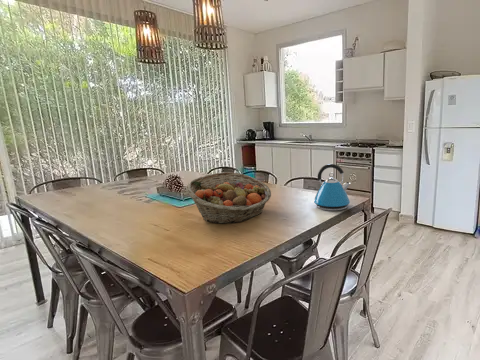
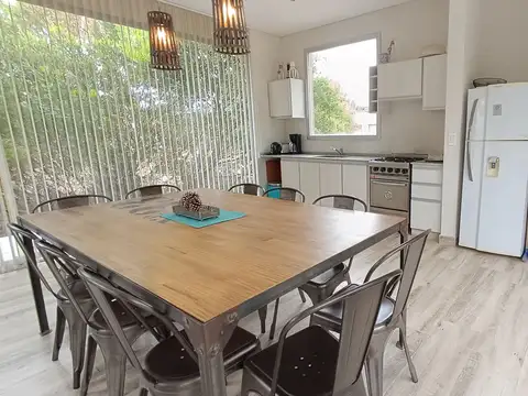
- fruit basket [185,171,272,225]
- kettle [310,163,351,212]
